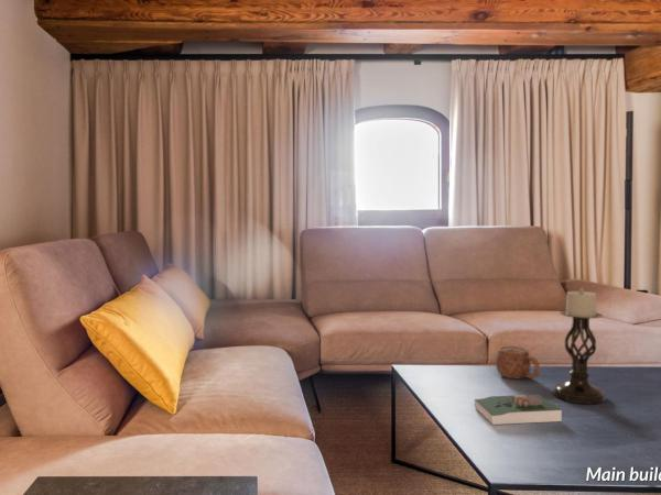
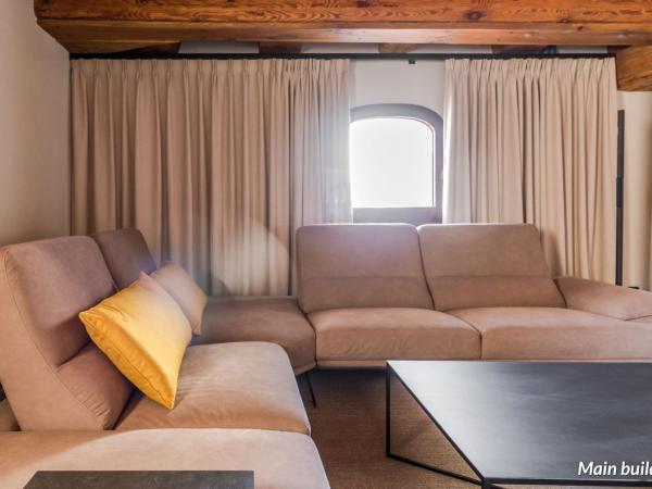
- mug [495,344,541,380]
- candle holder [553,287,606,406]
- book [473,394,563,426]
